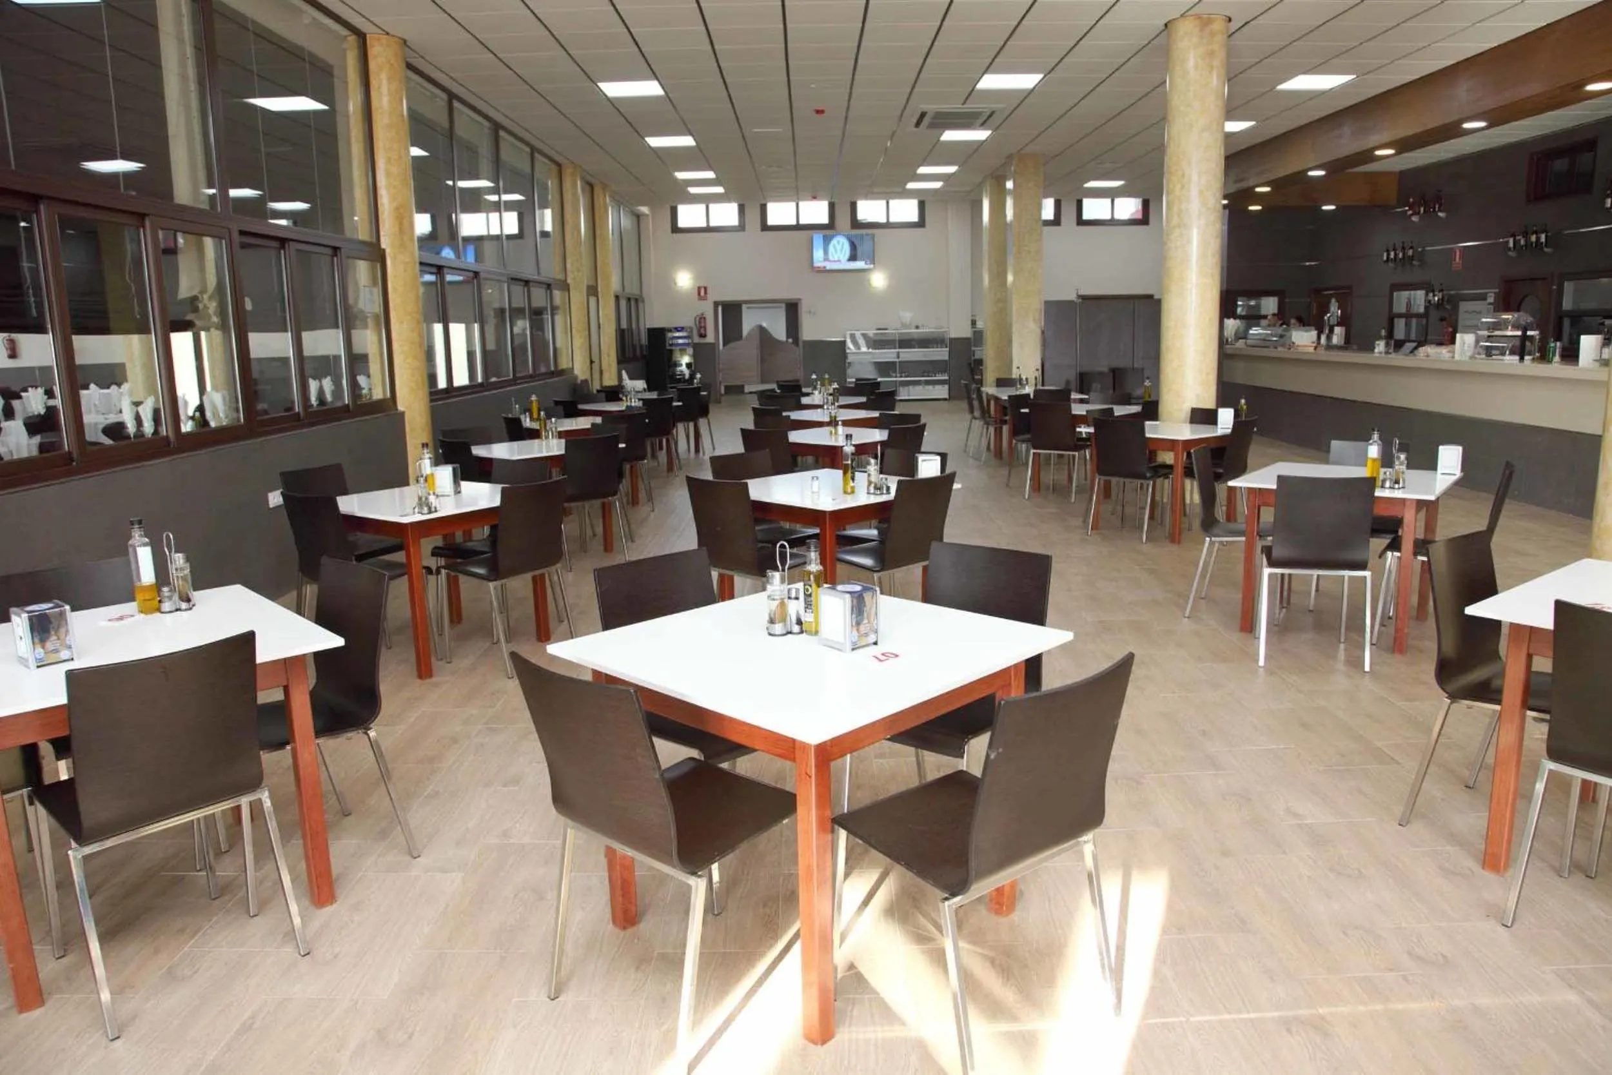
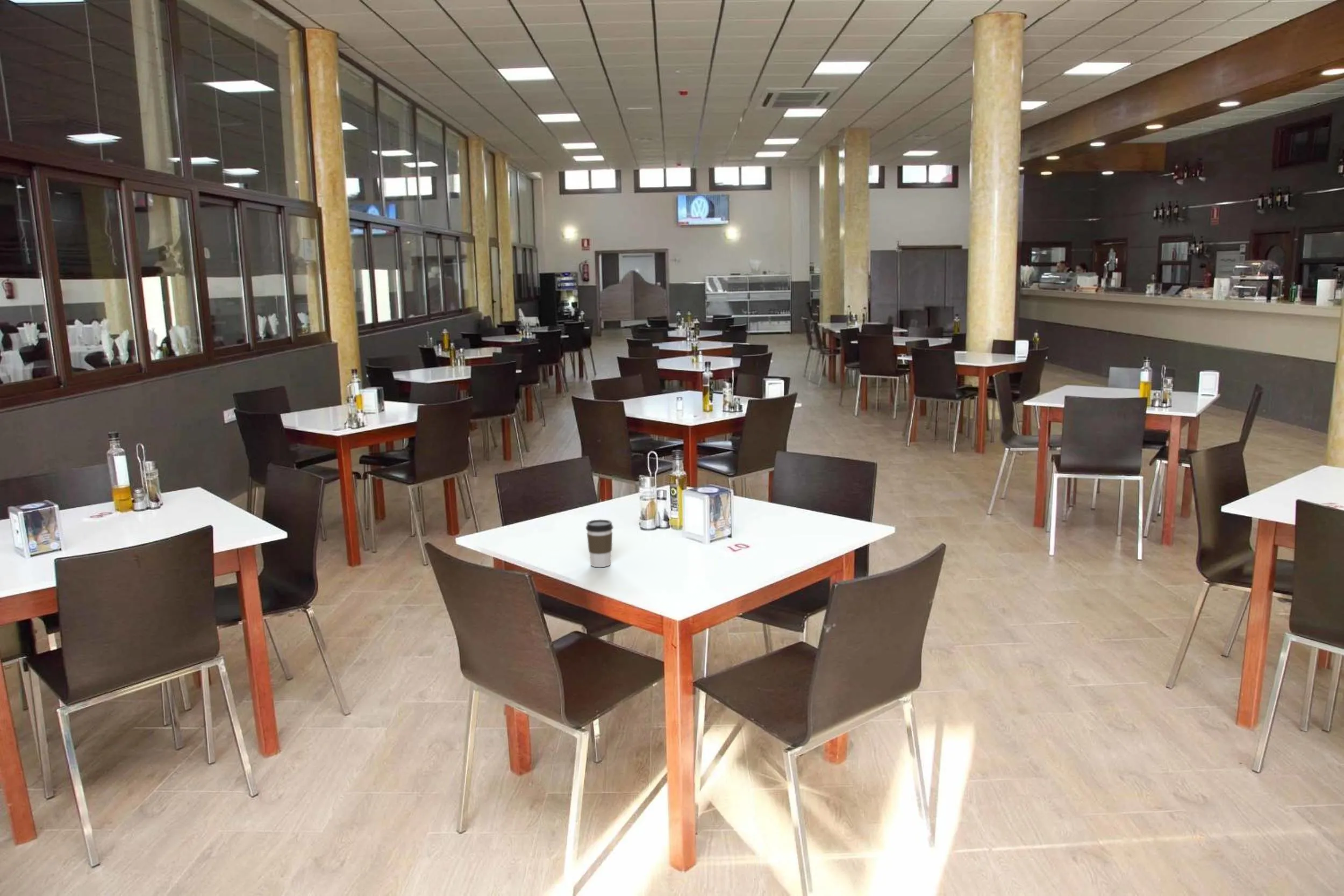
+ coffee cup [585,519,614,568]
